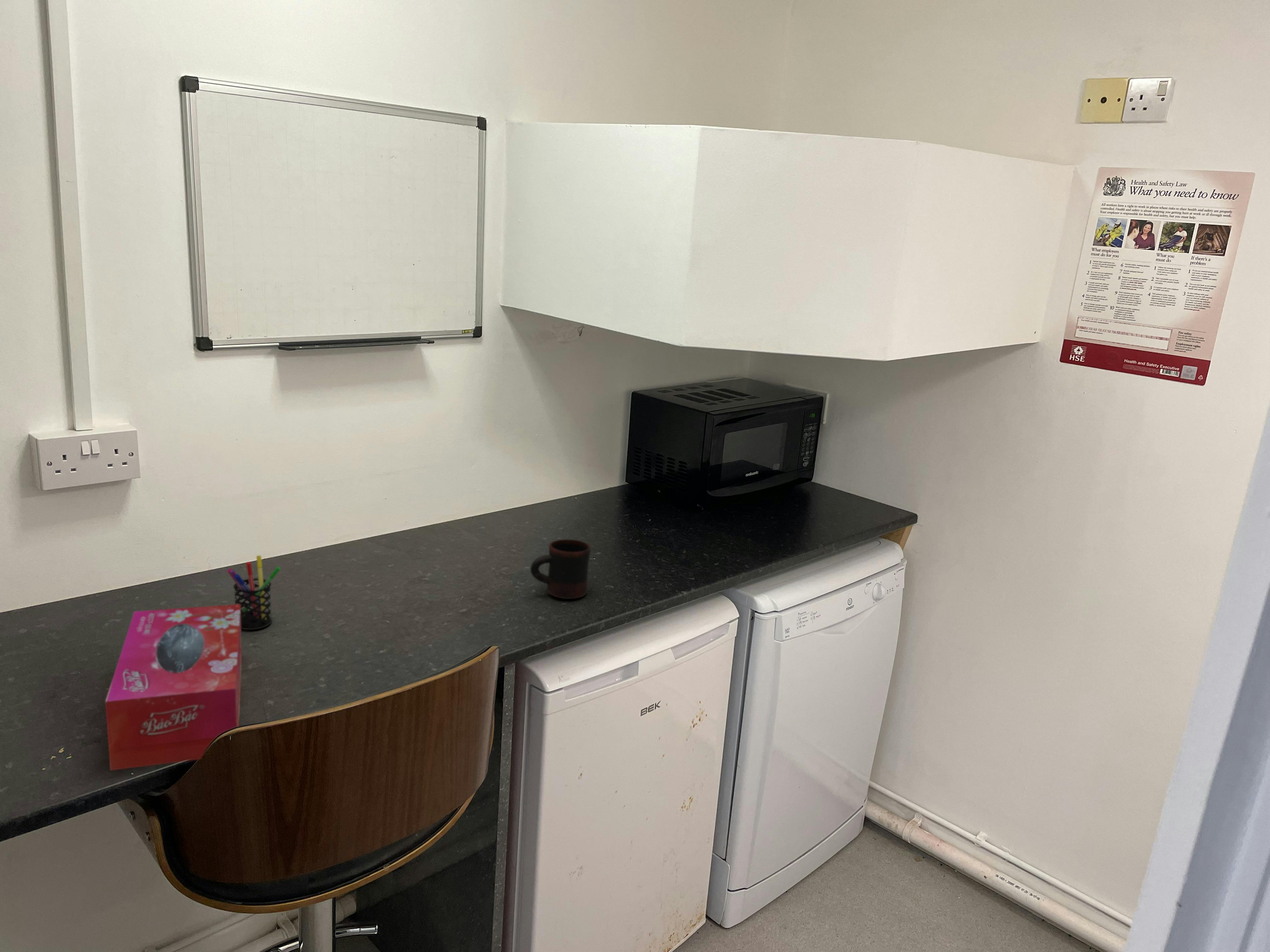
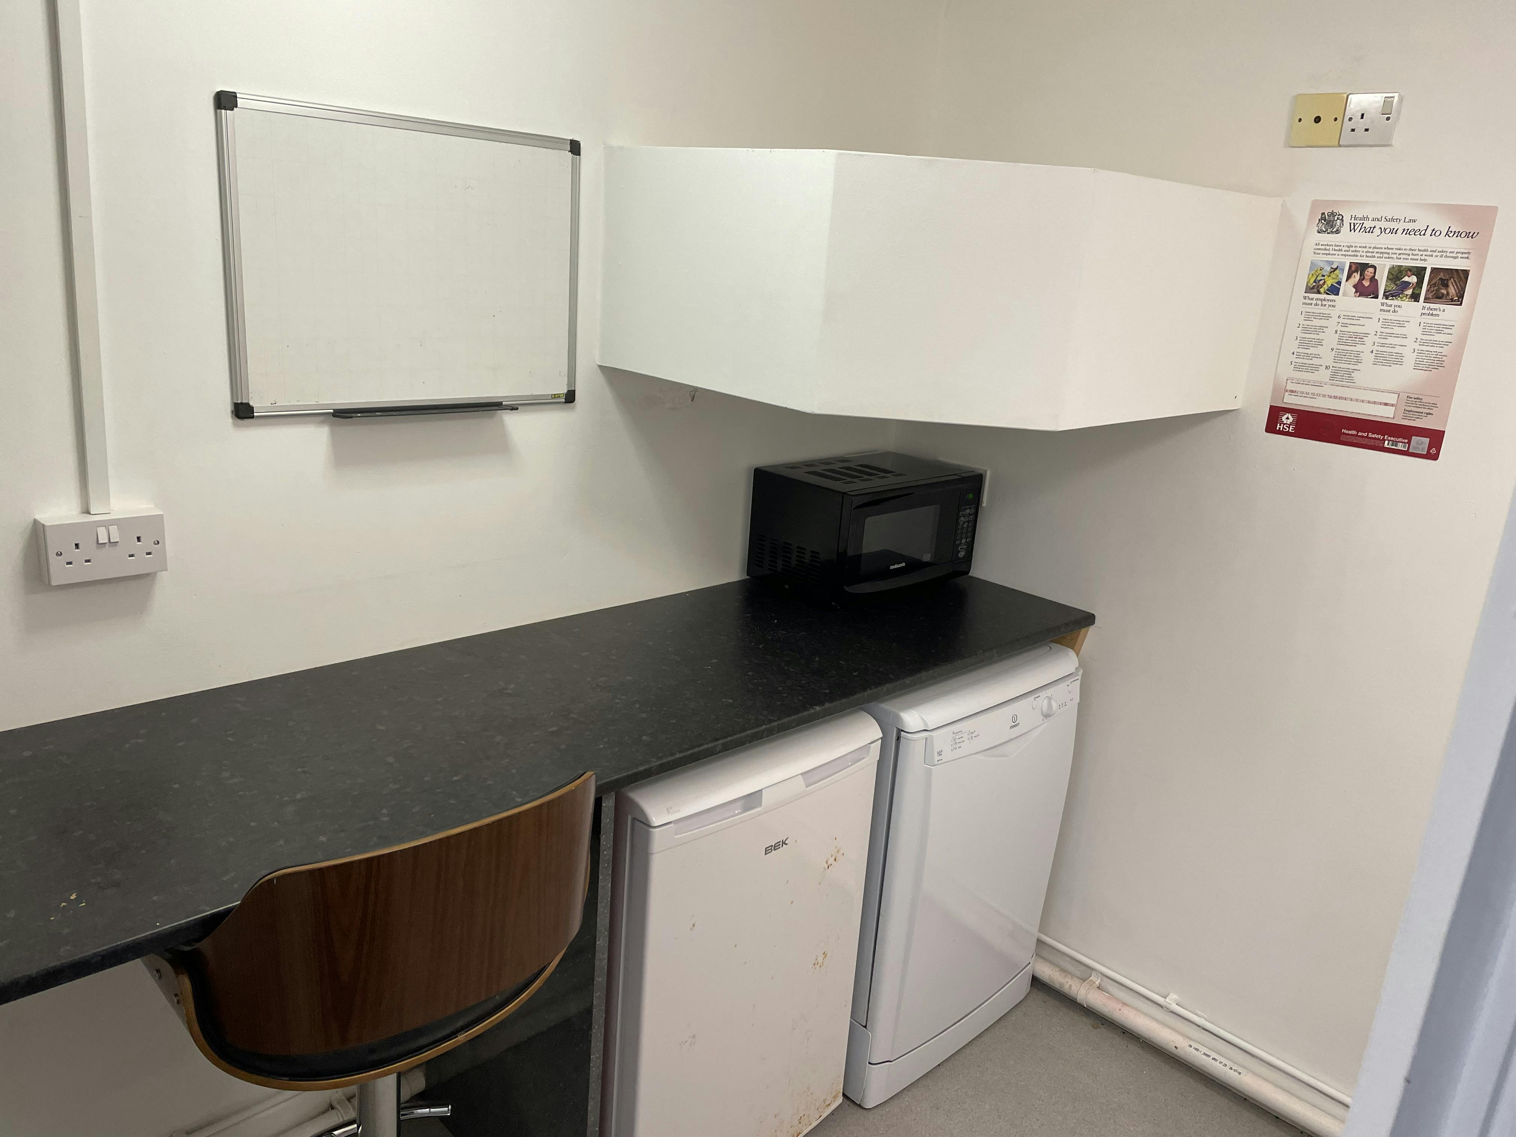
- mug [530,539,591,599]
- tissue box [105,604,242,771]
- pen holder [227,555,281,630]
